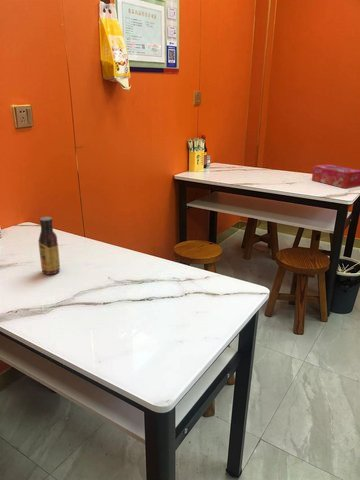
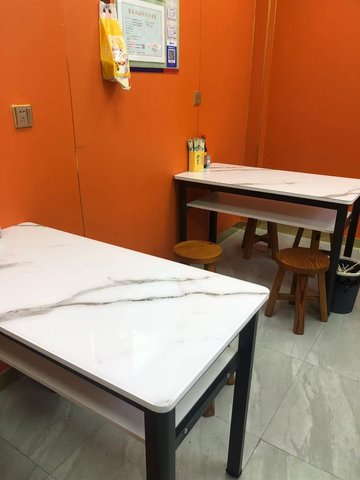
- sauce bottle [37,216,61,275]
- tissue box [311,164,360,189]
